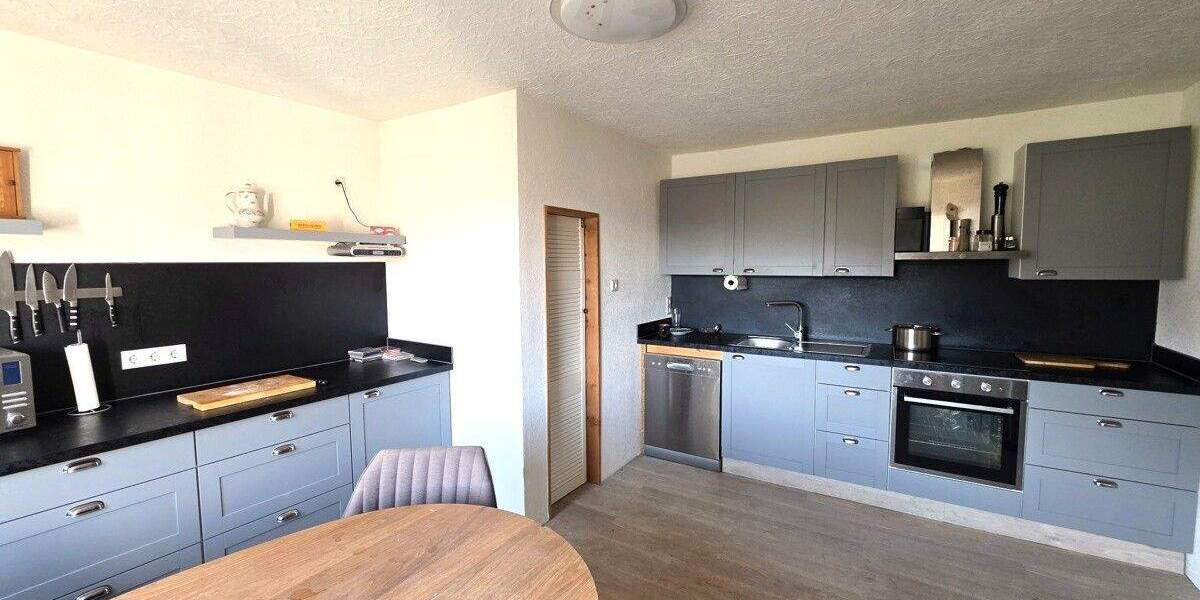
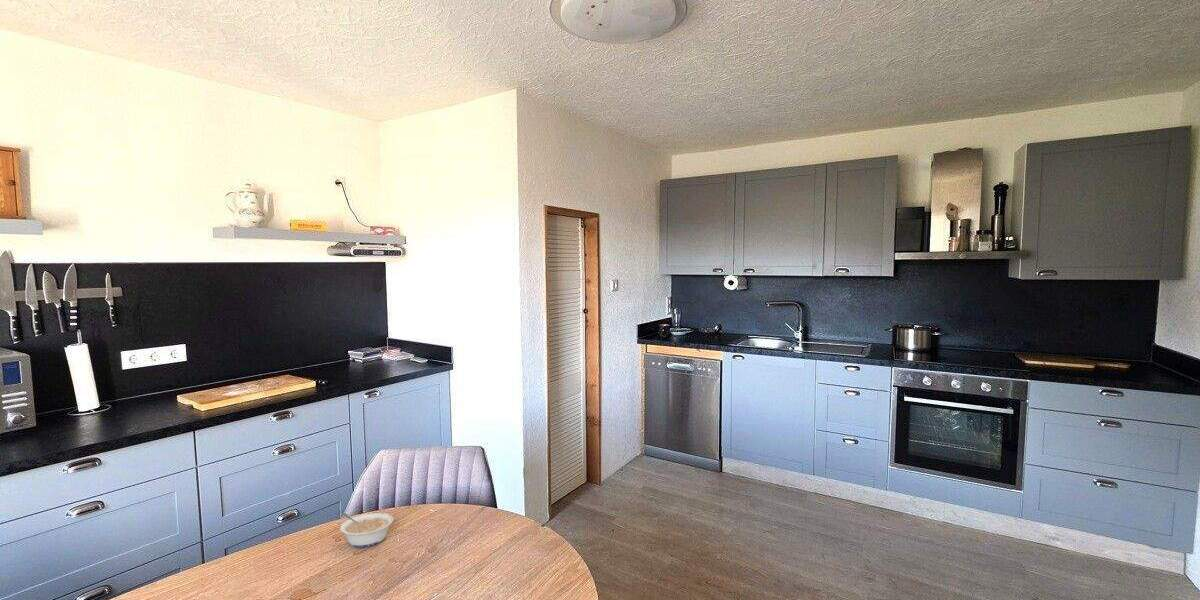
+ legume [339,512,394,548]
